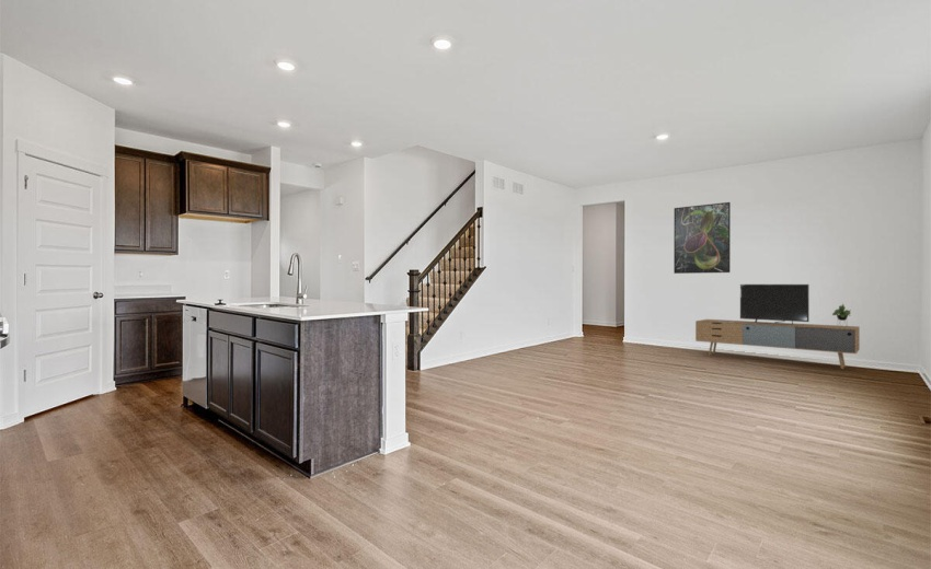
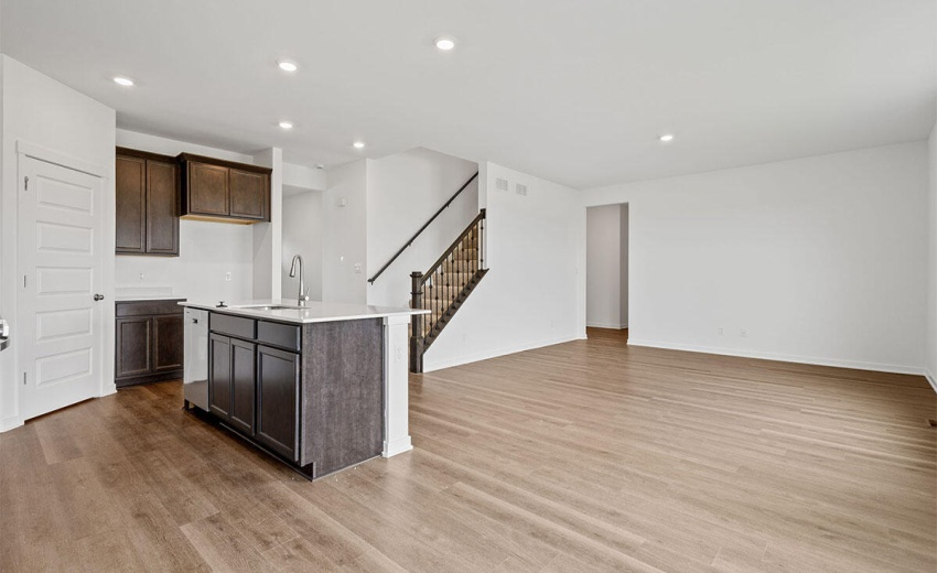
- media console [694,283,861,370]
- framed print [673,201,732,275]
